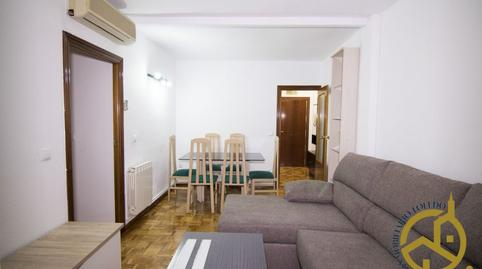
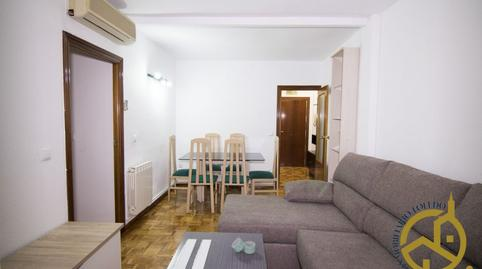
+ napkin ring [231,237,256,255]
